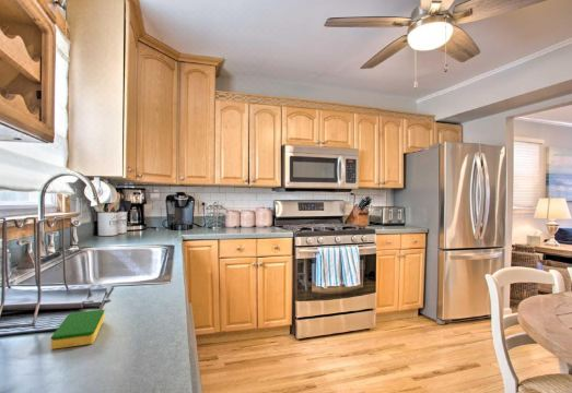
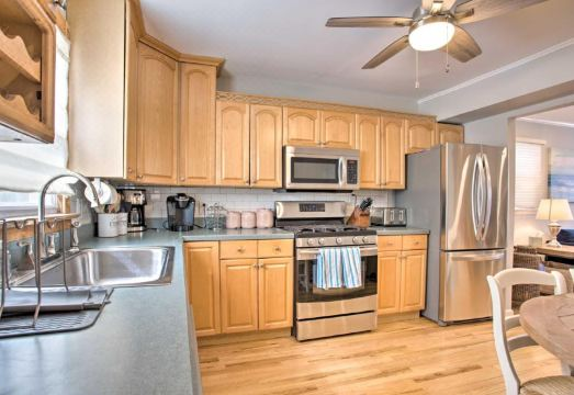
- dish sponge [50,309,105,350]
